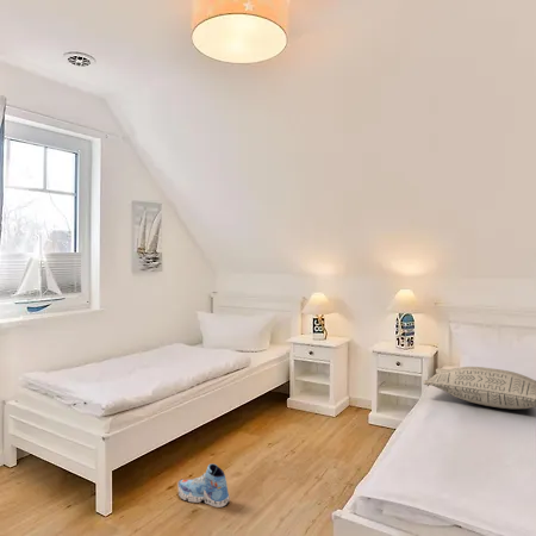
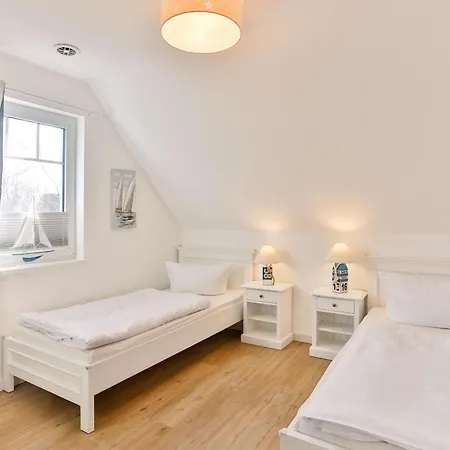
- shoe [176,462,231,509]
- pillow [422,366,536,410]
